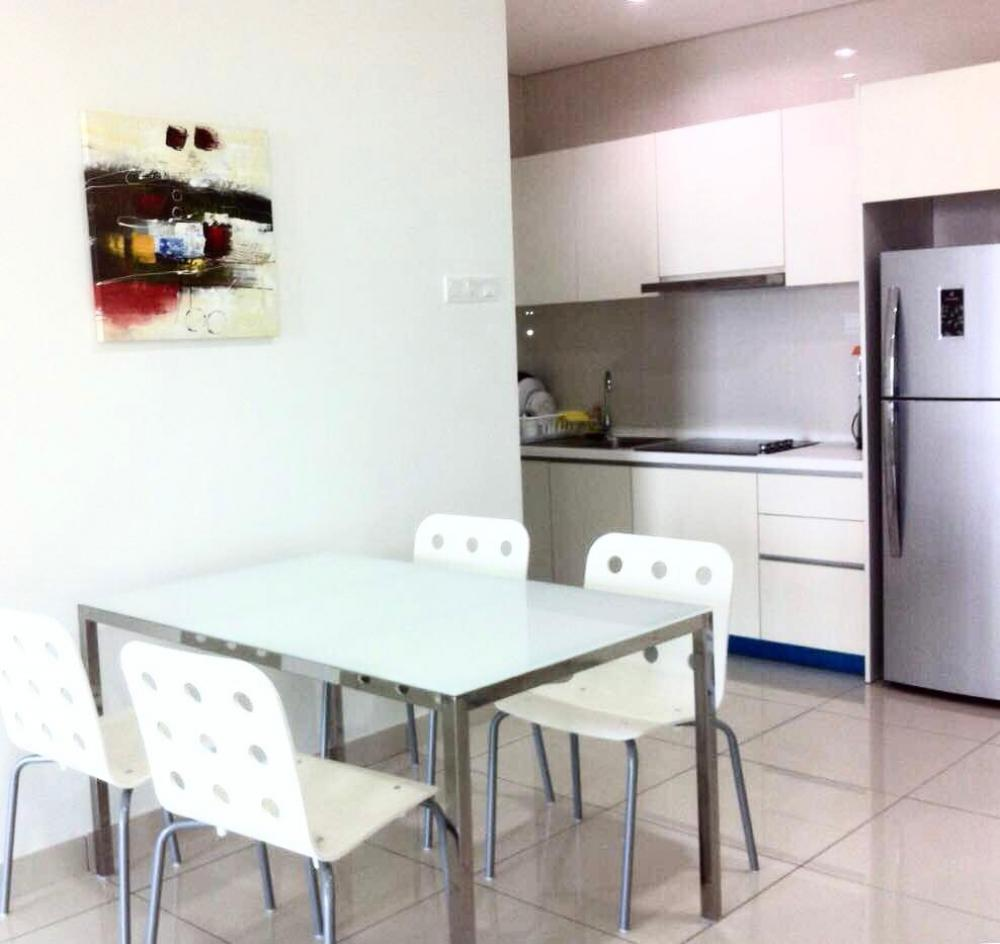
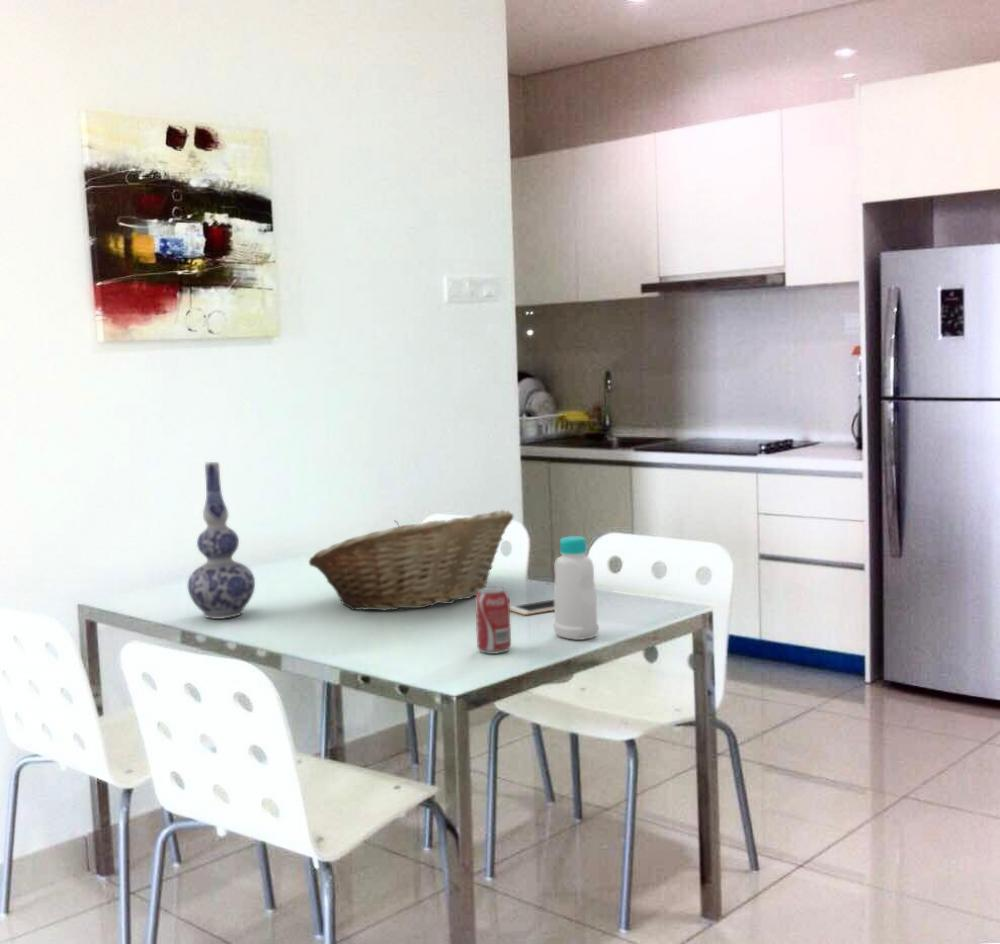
+ beverage can [474,586,512,655]
+ fruit basket [308,509,515,612]
+ bottle [553,535,600,641]
+ vase [187,461,256,620]
+ cell phone [510,598,555,616]
